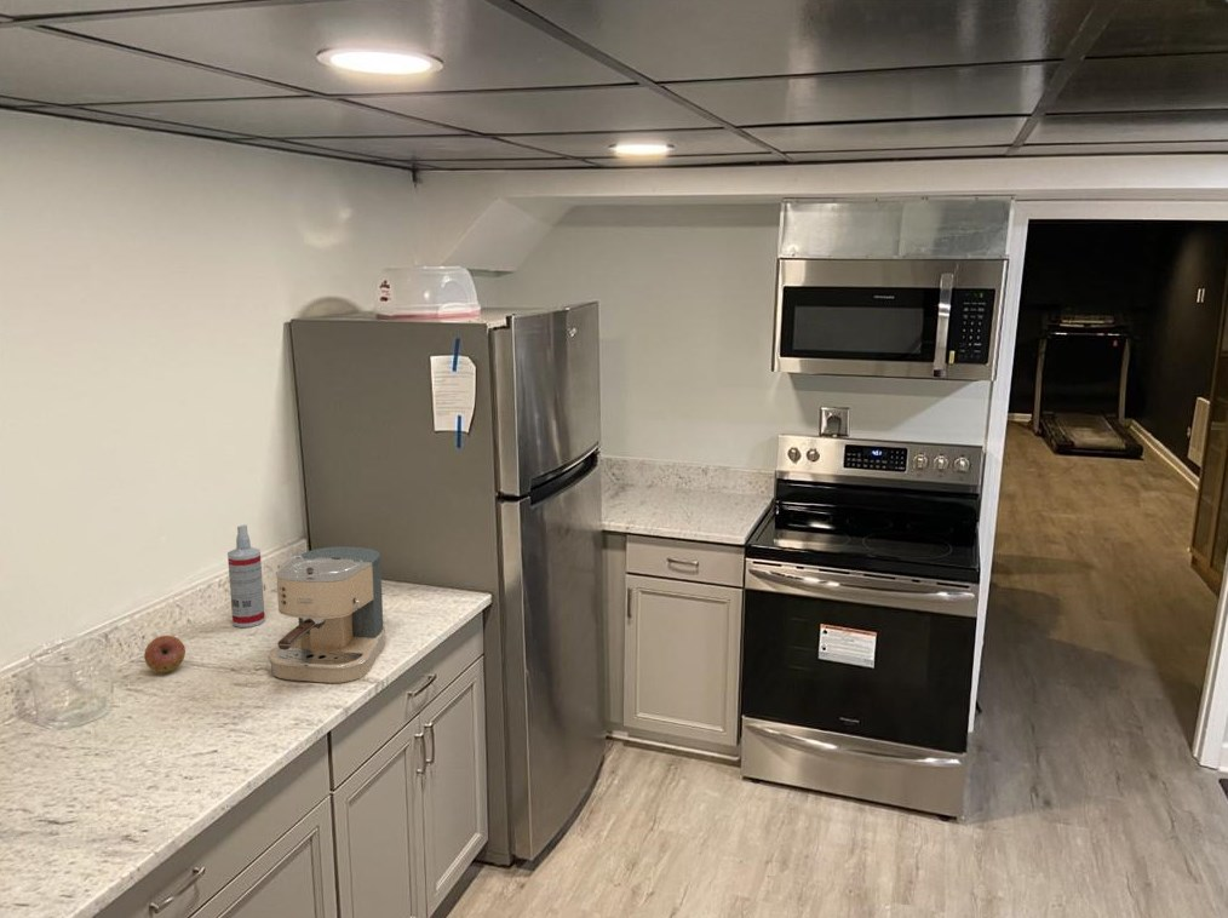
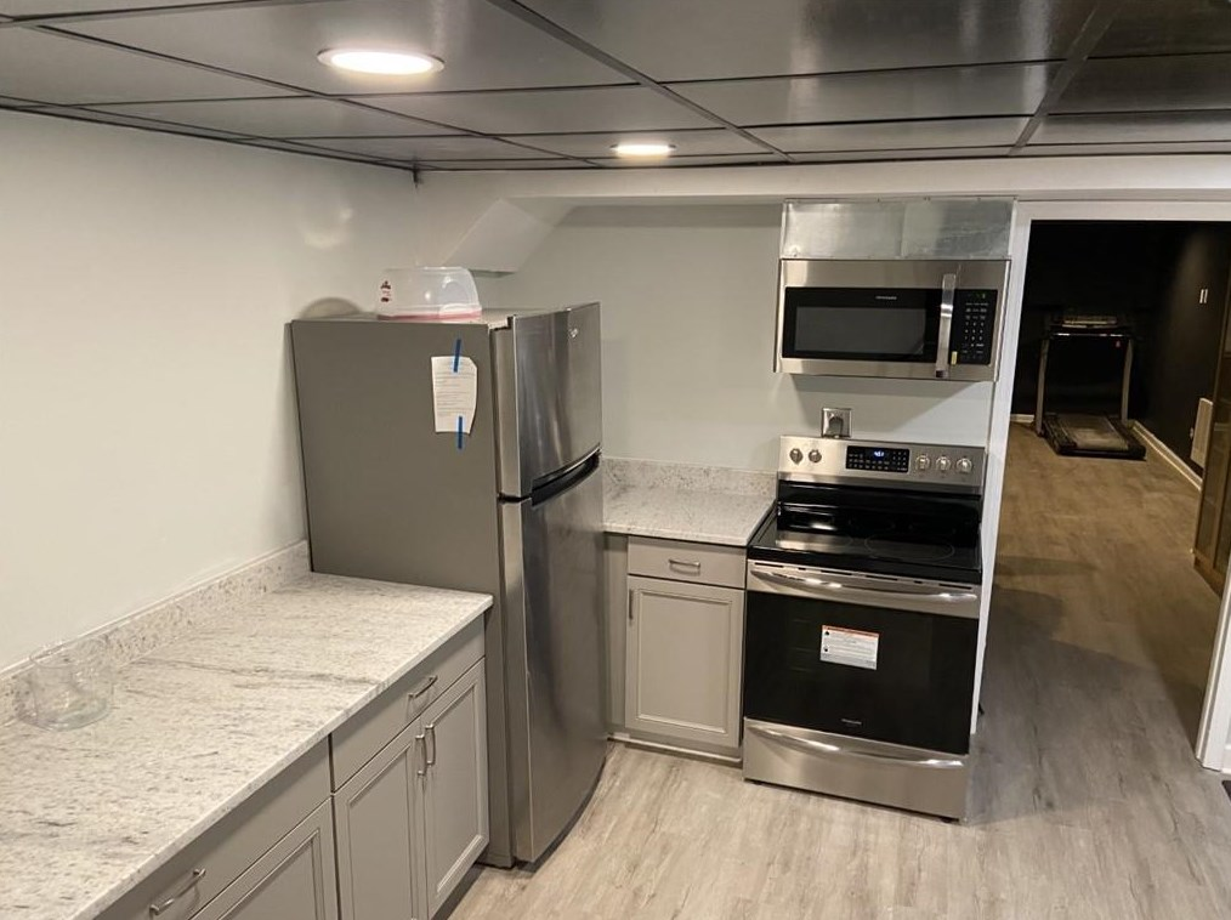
- fruit [143,635,187,673]
- coffee maker [268,546,386,684]
- spray bottle [226,523,266,629]
